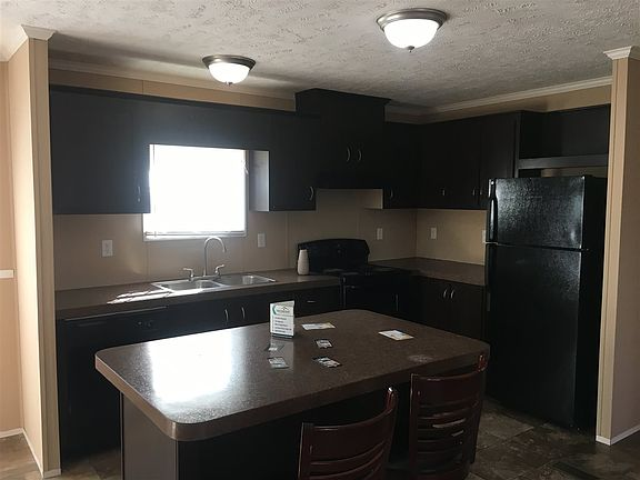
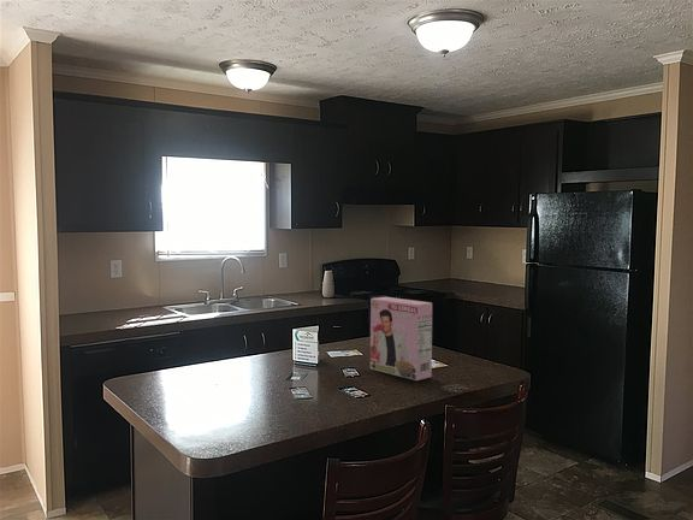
+ cereal box [369,296,433,382]
